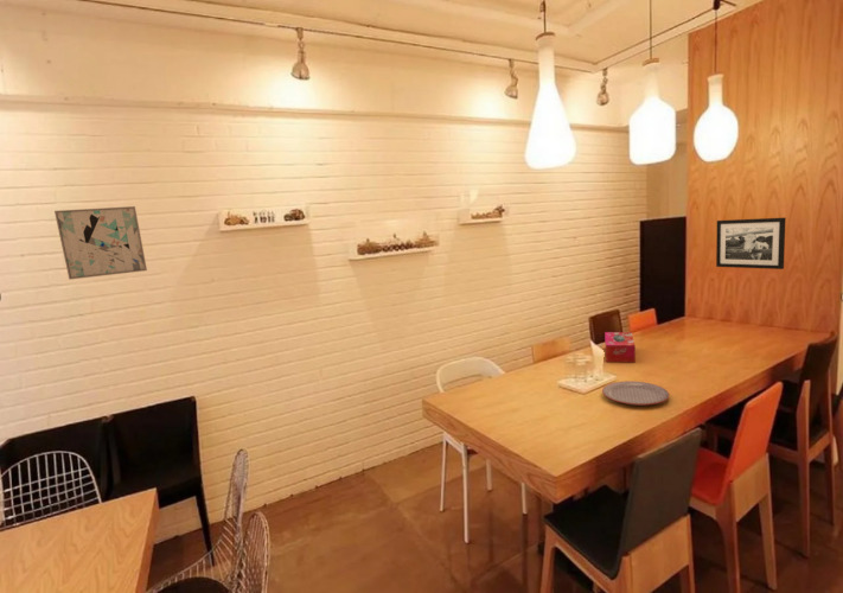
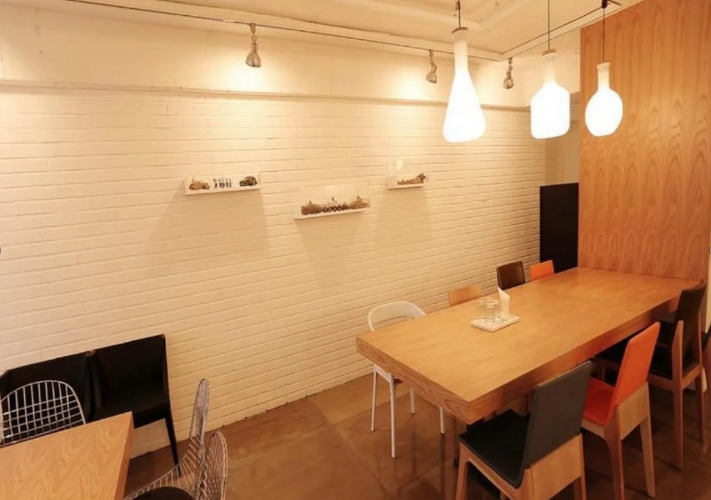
- picture frame [715,216,786,270]
- wall art [53,205,148,281]
- tissue box [603,331,637,364]
- plate [601,380,670,407]
